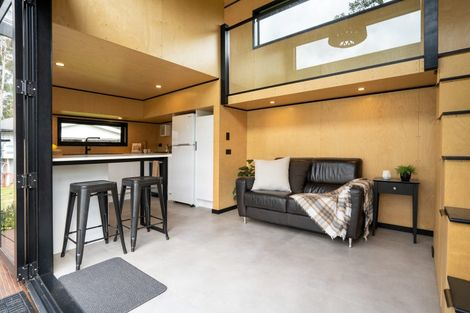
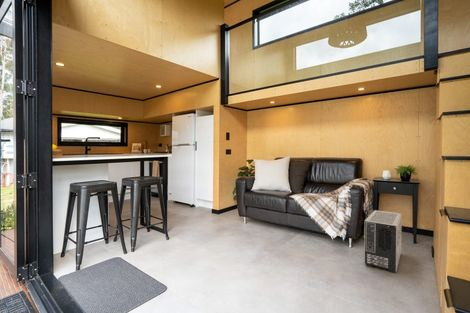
+ air purifier [363,209,402,274]
